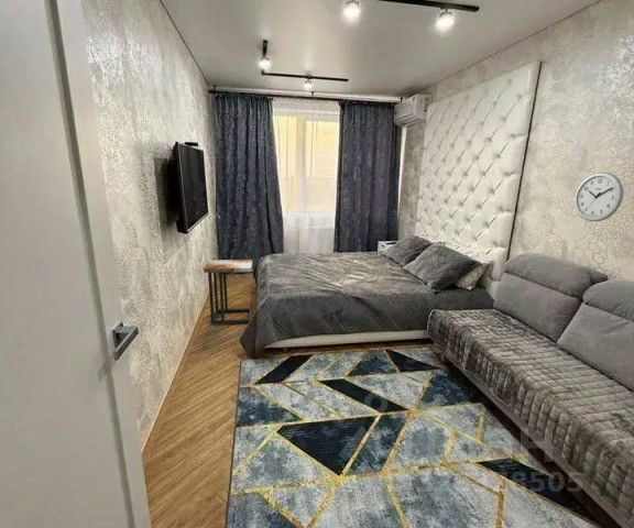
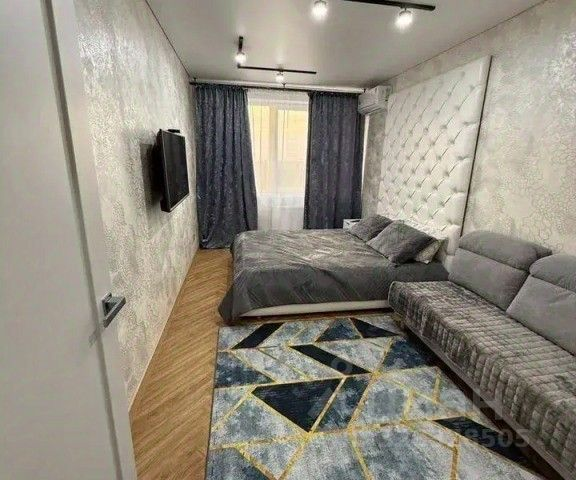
- side table [203,258,253,326]
- wall clock [573,170,624,222]
